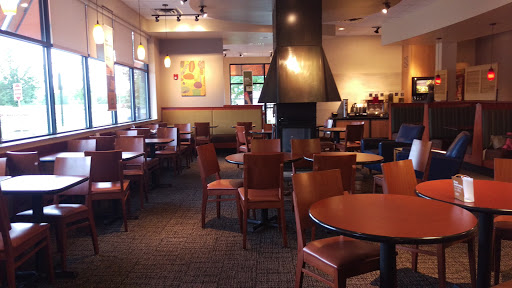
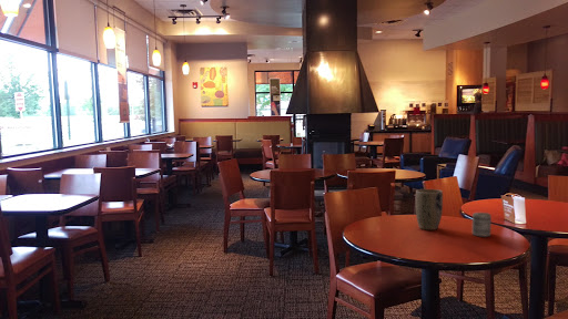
+ plant pot [415,188,444,231]
+ mug [471,212,493,238]
